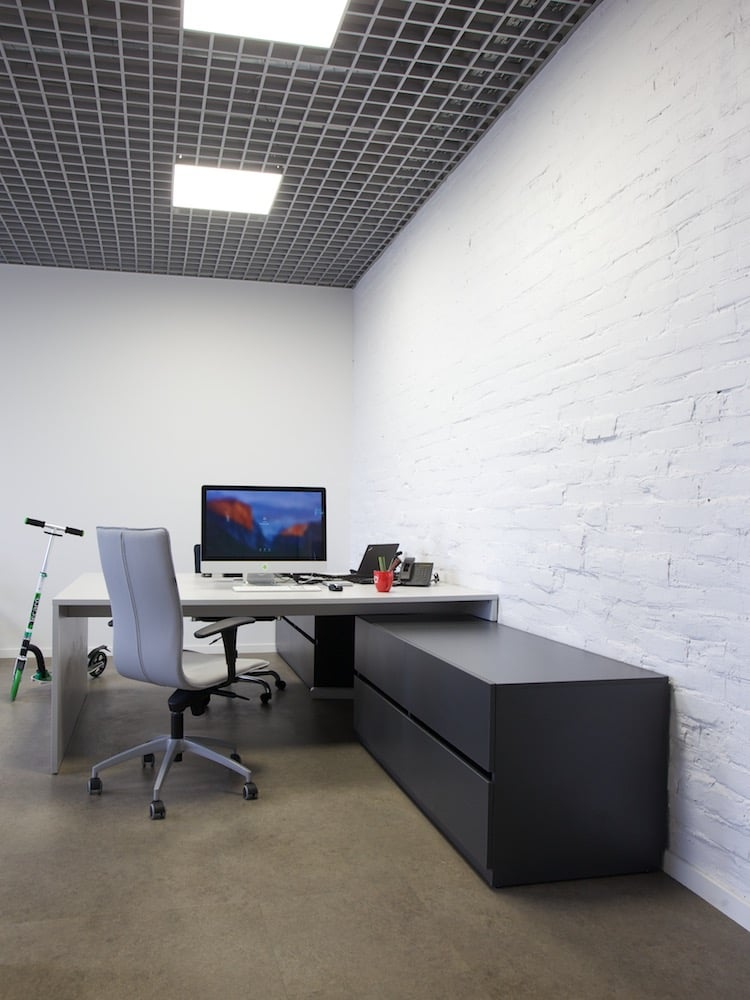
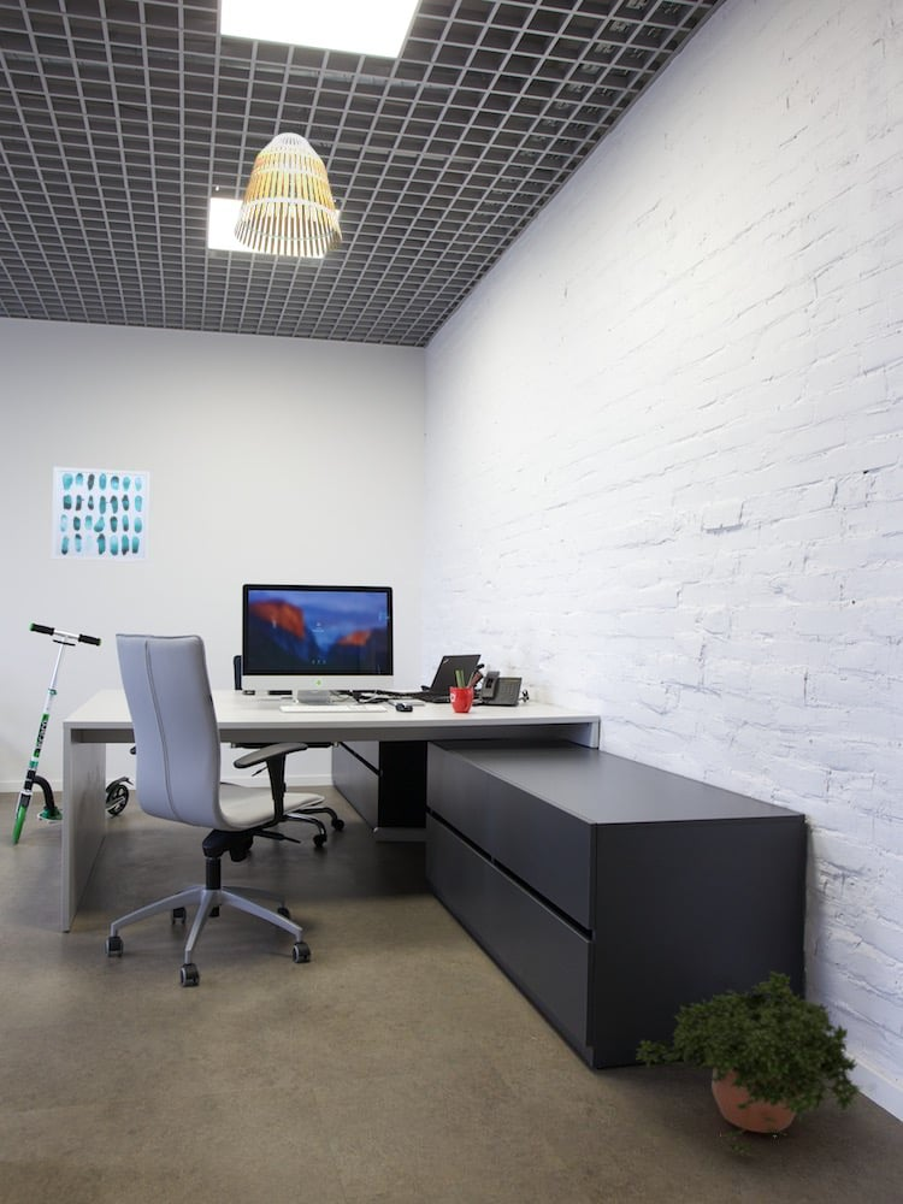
+ potted plant [635,969,863,1158]
+ wall art [51,466,152,563]
+ lamp shade [232,131,343,259]
